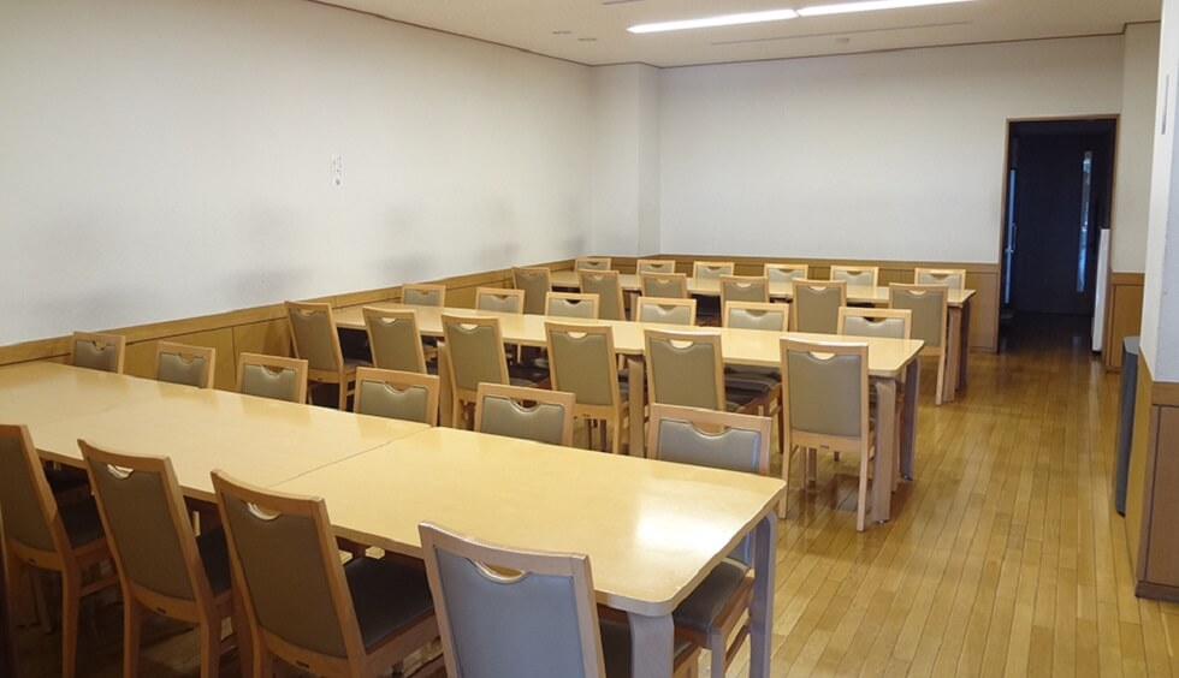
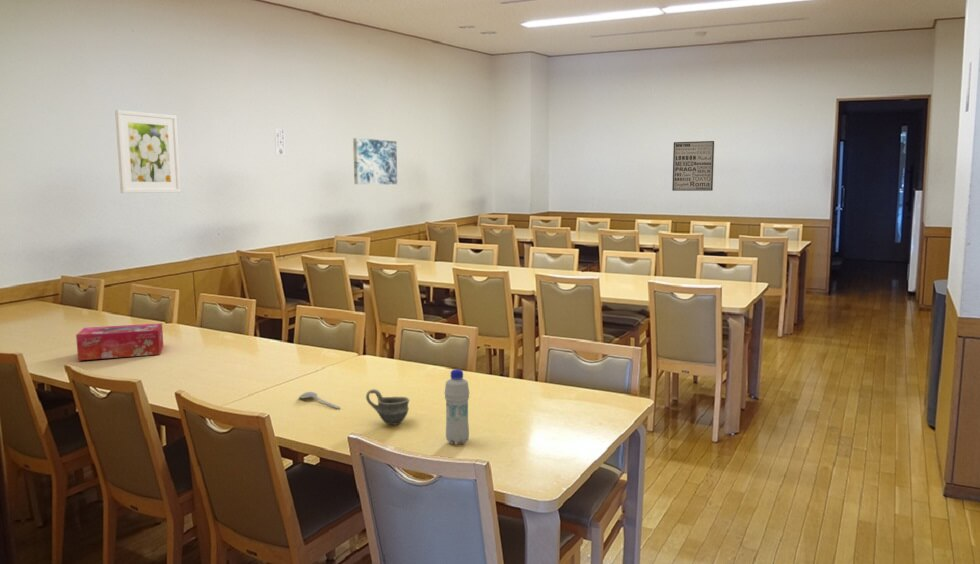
+ spoon [298,391,341,409]
+ wall art [671,140,715,192]
+ wall art [352,137,398,185]
+ tissue box [75,322,164,361]
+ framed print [114,109,182,194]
+ bottle [444,368,470,445]
+ cup [365,388,410,426]
